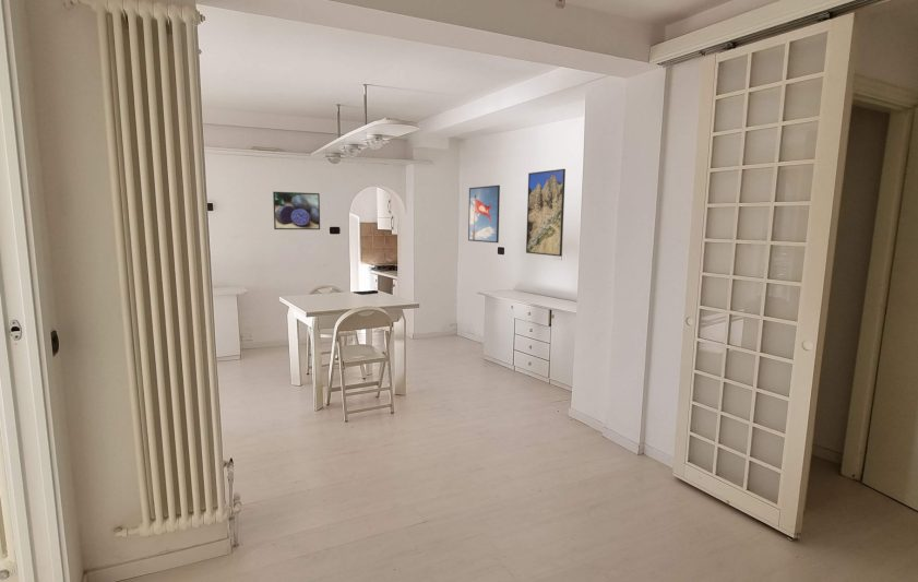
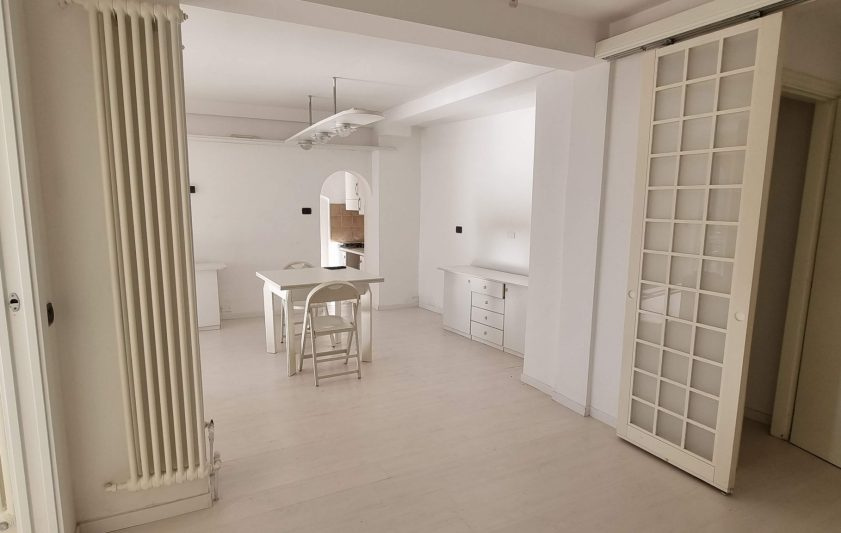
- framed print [467,185,501,244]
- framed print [525,168,567,258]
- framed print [272,191,321,230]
